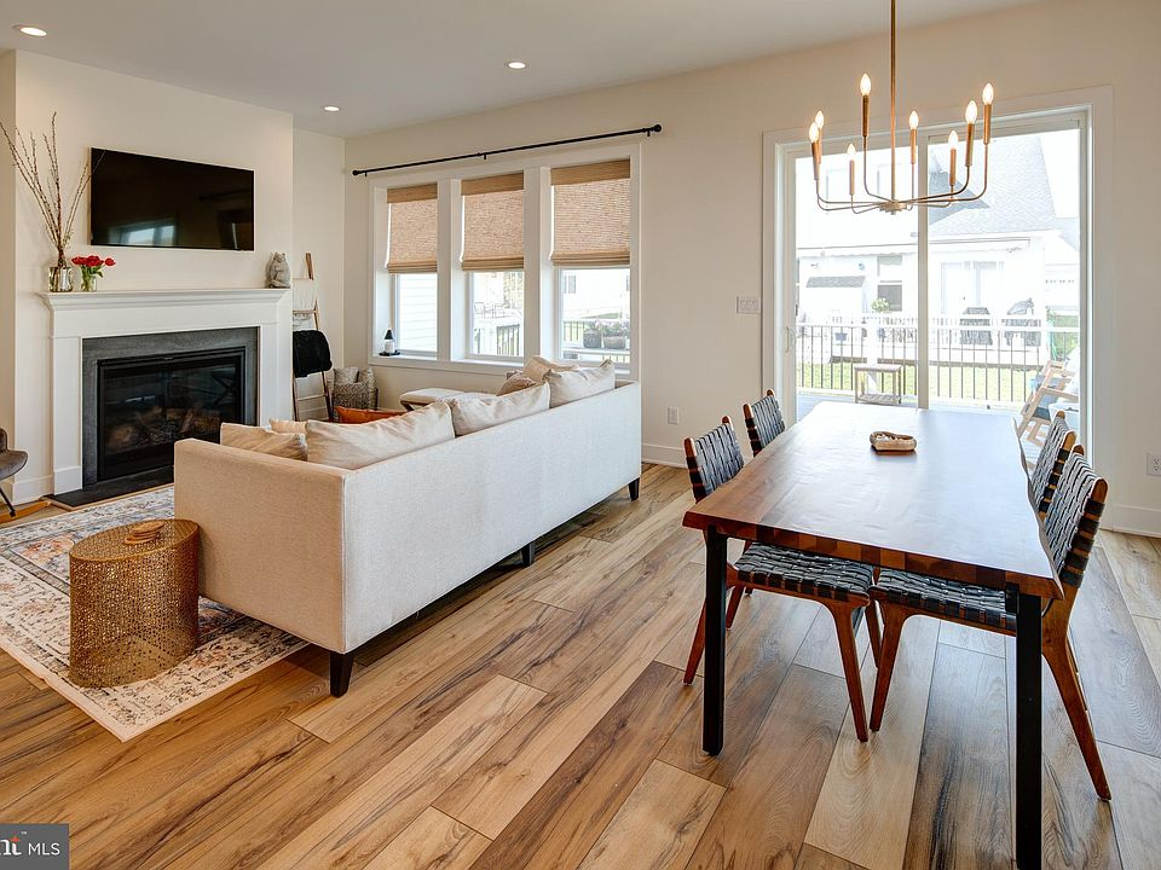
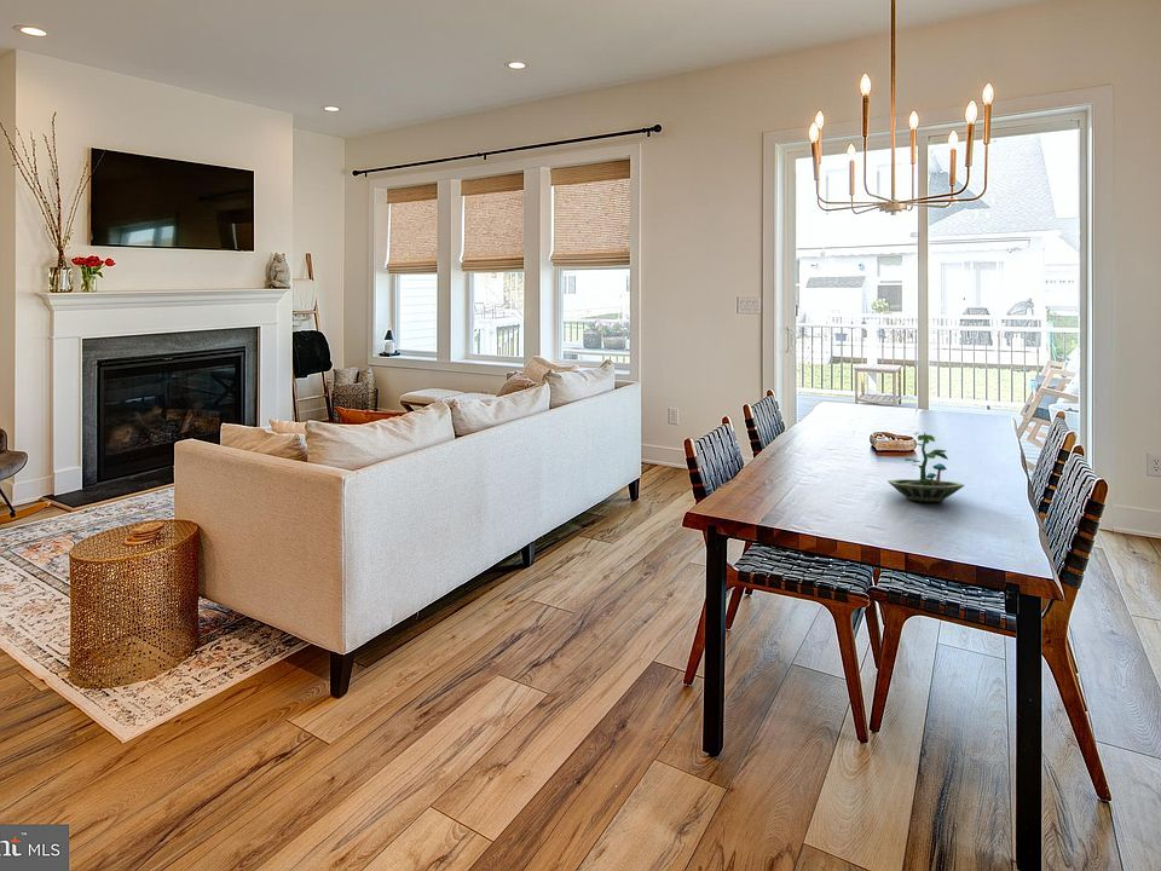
+ terrarium [886,432,966,503]
